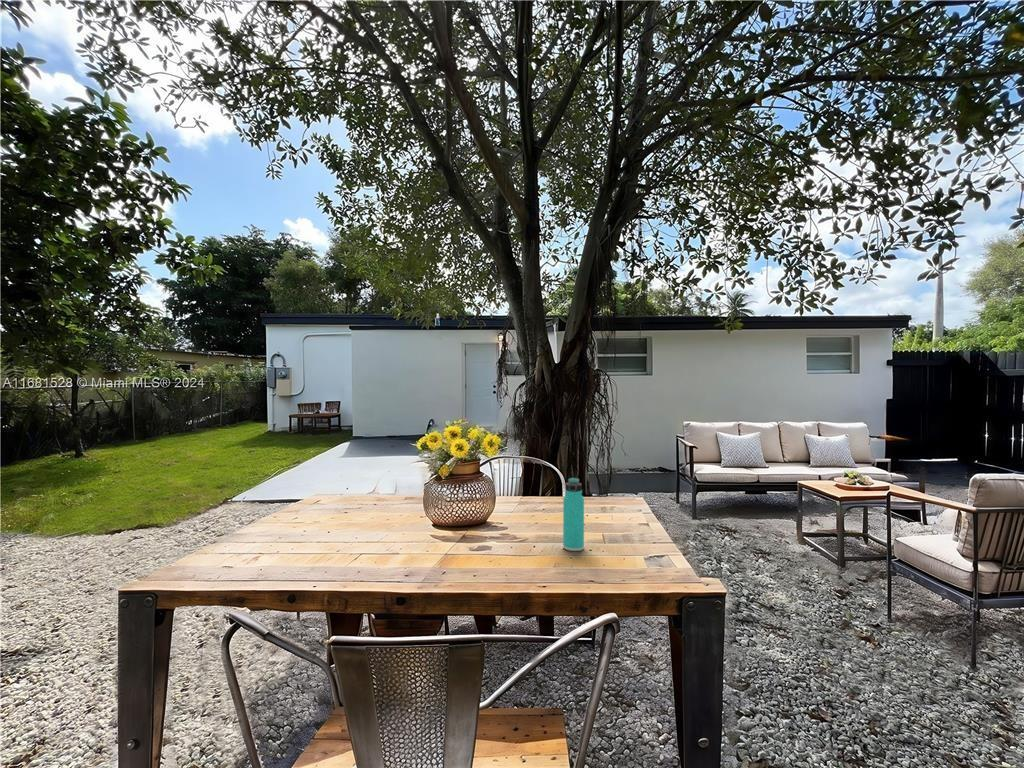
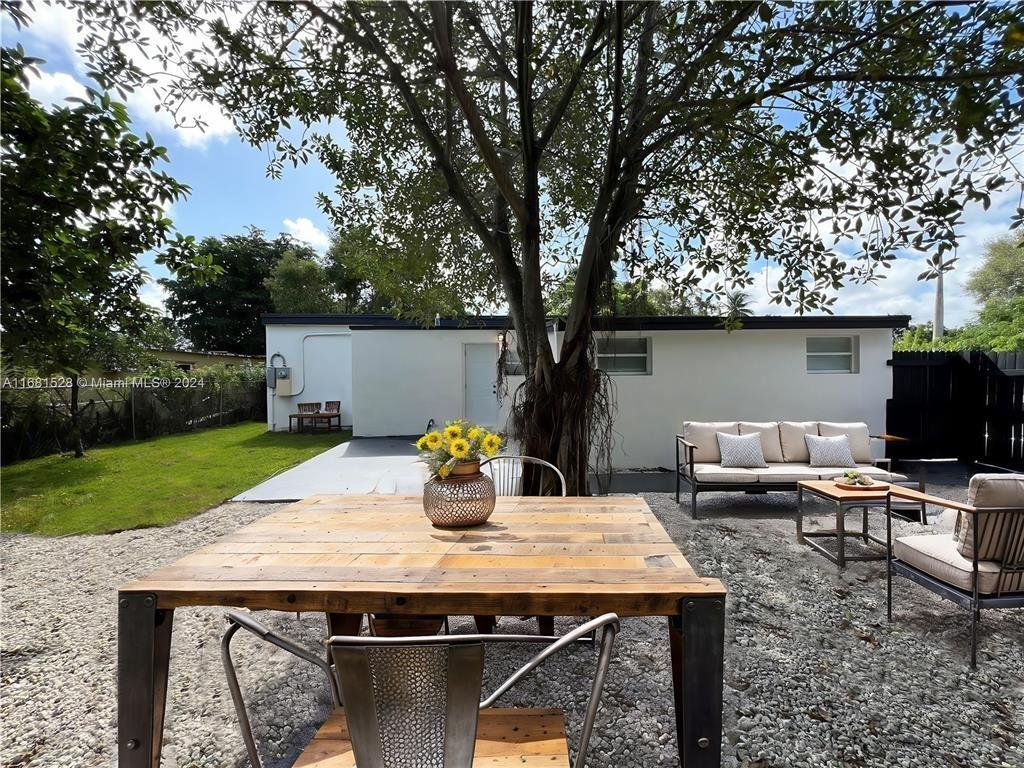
- thermos bottle [562,477,585,552]
